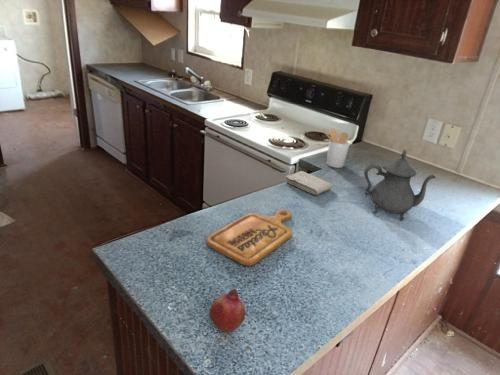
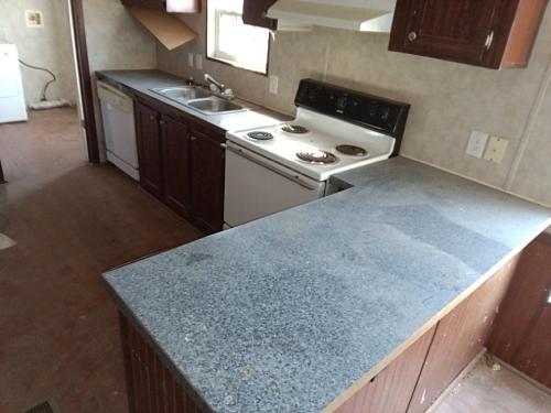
- utensil holder [321,127,351,169]
- cutting board [206,209,293,267]
- washcloth [284,170,334,196]
- fruit [209,288,246,333]
- teapot [363,149,437,222]
